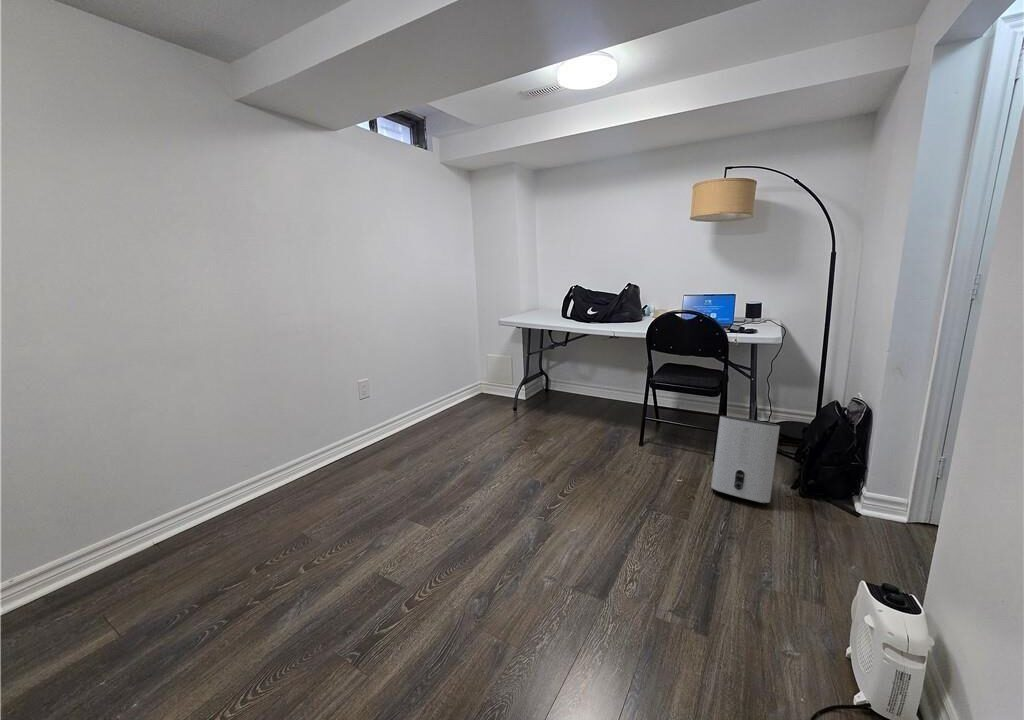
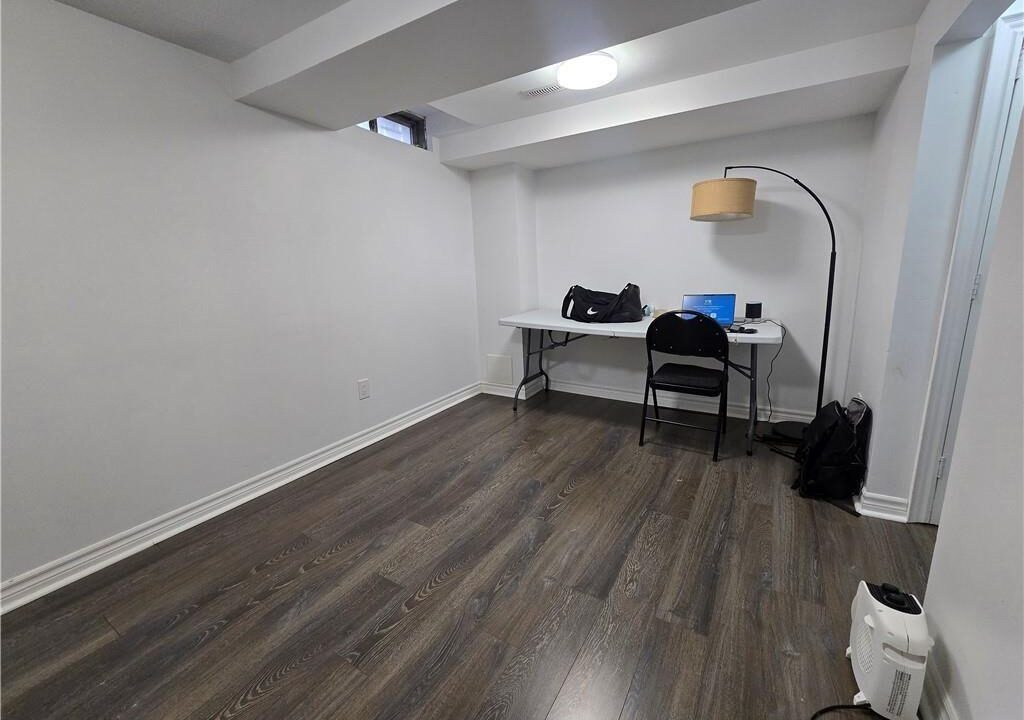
- air purifier [710,415,781,504]
